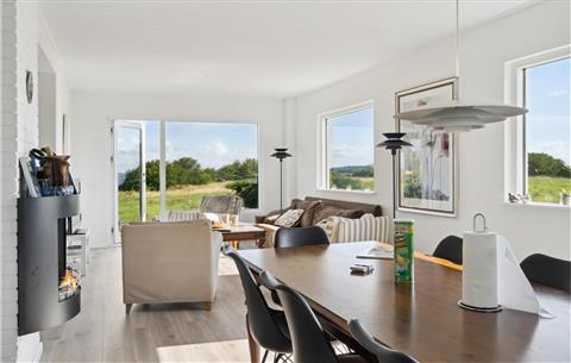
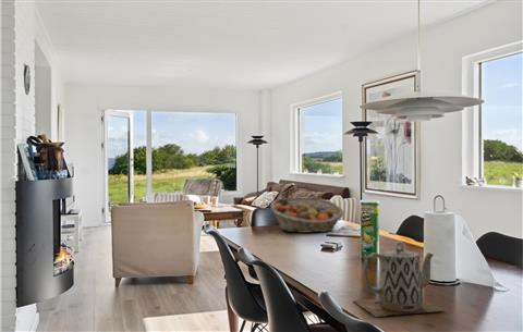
+ teapot [352,241,446,318]
+ fruit basket [270,196,344,234]
